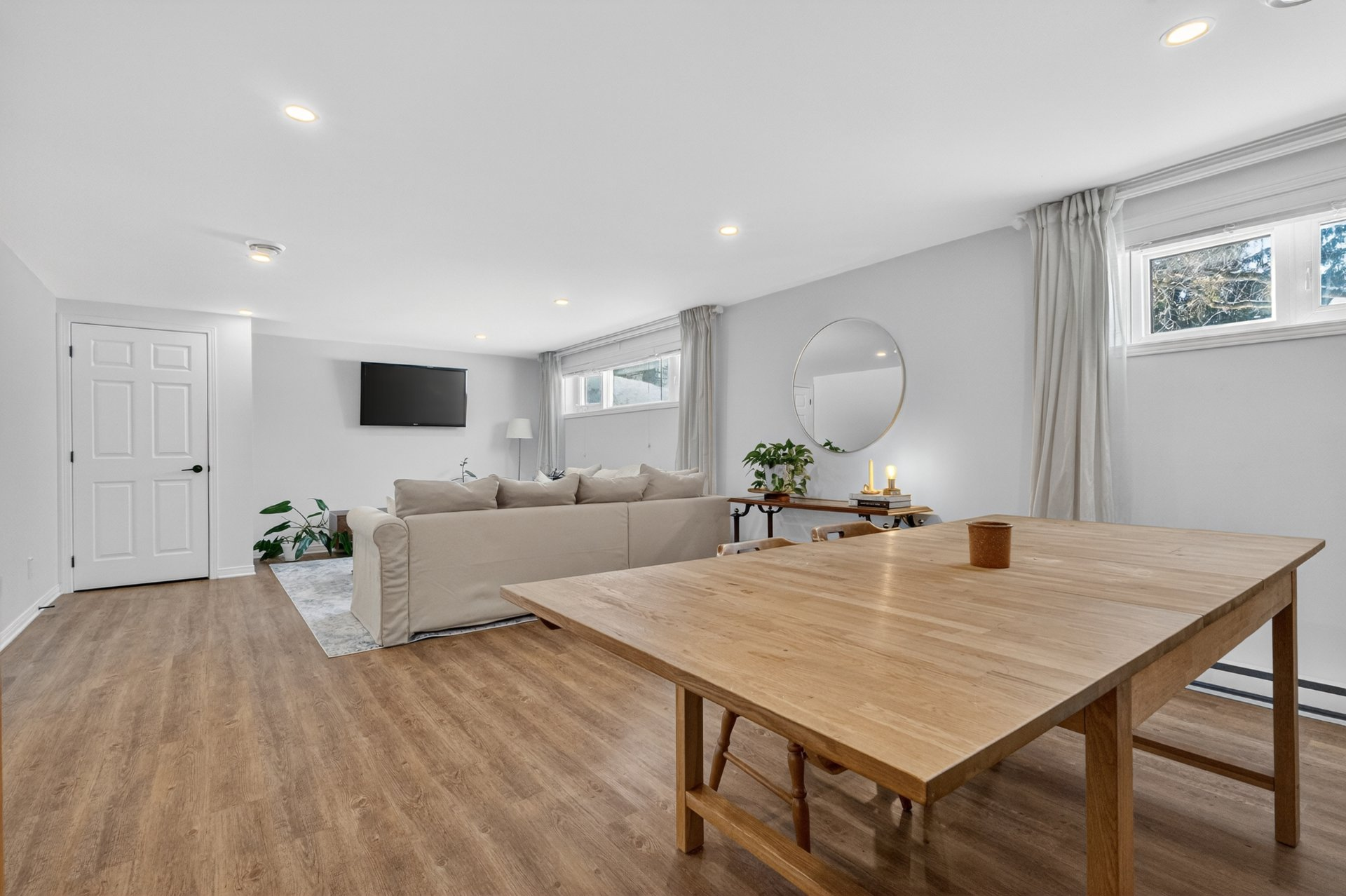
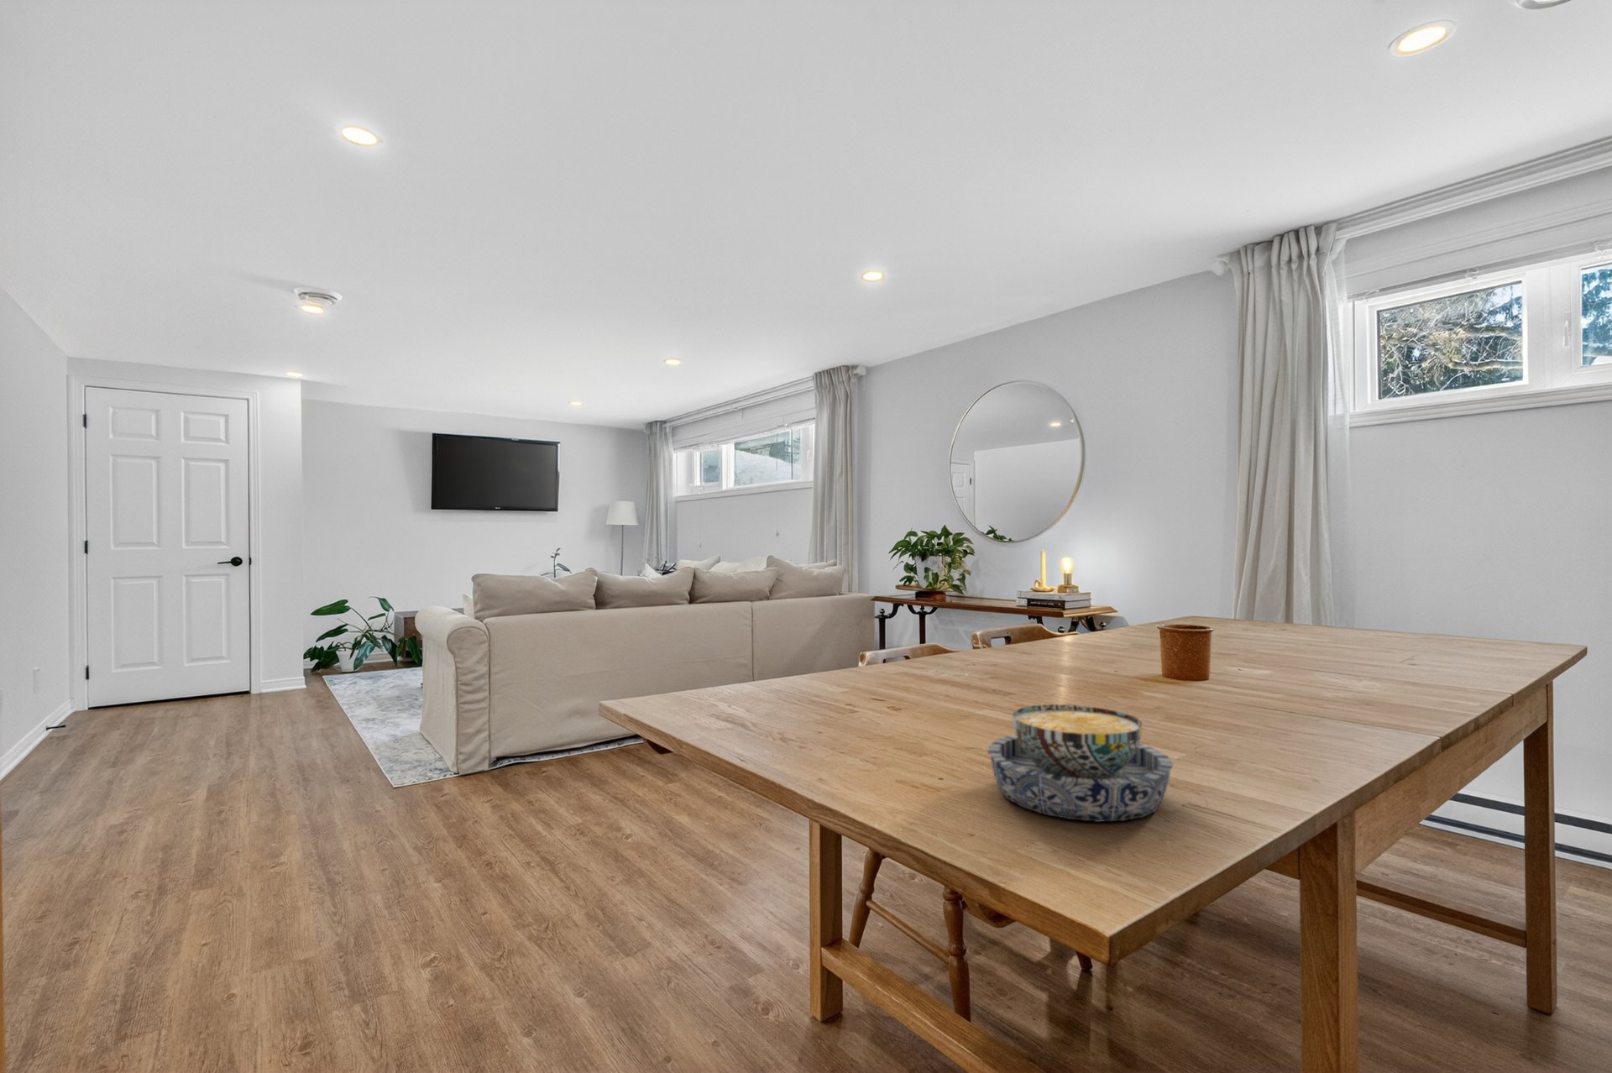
+ bowl [987,704,1175,823]
